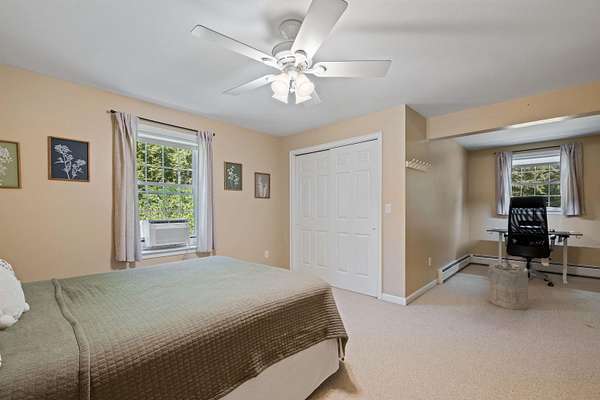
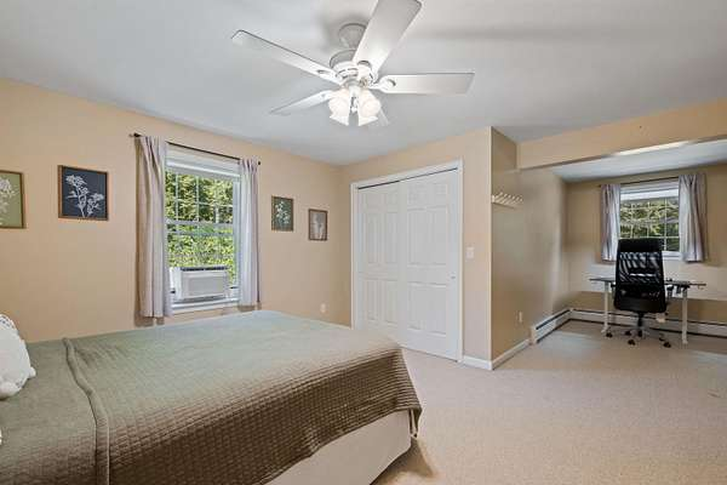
- laundry hamper [486,261,529,311]
